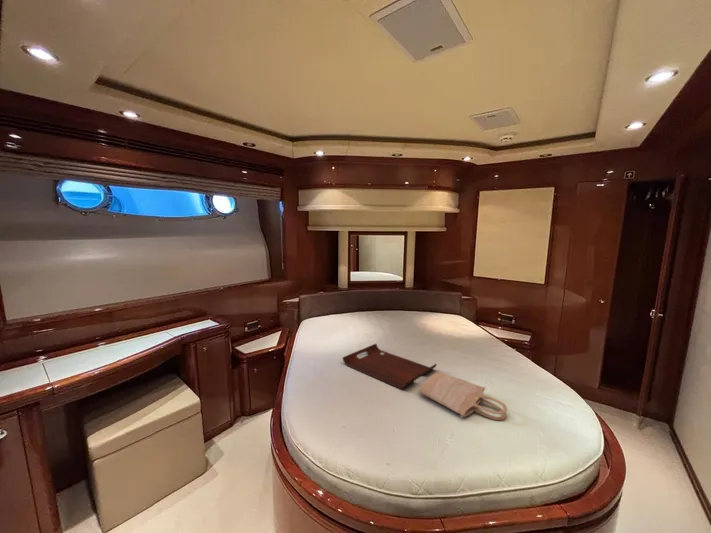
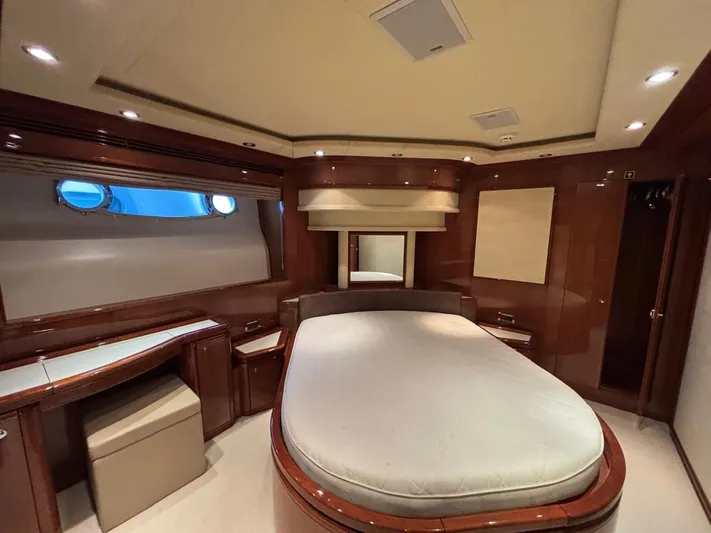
- shopping bag [418,372,508,421]
- serving tray [342,343,438,389]
